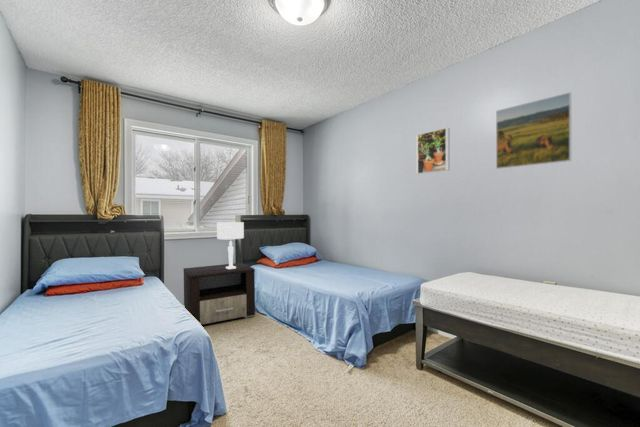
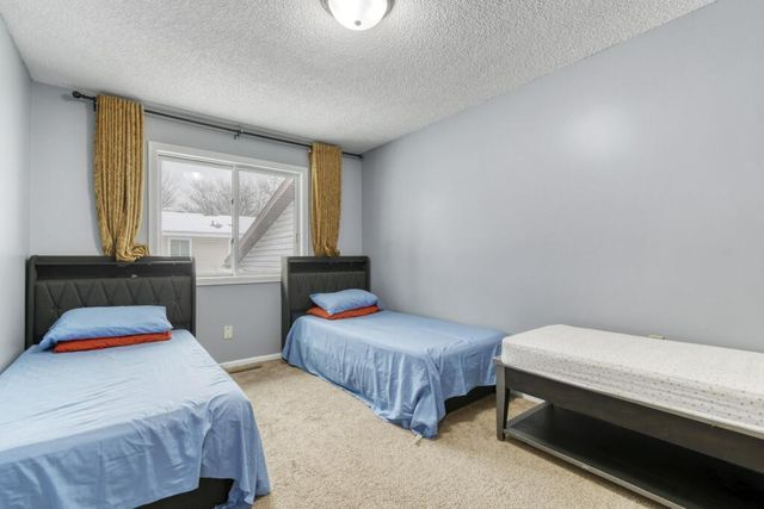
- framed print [415,127,451,175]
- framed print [495,91,572,170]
- table lamp [216,221,245,269]
- nightstand [183,262,256,326]
